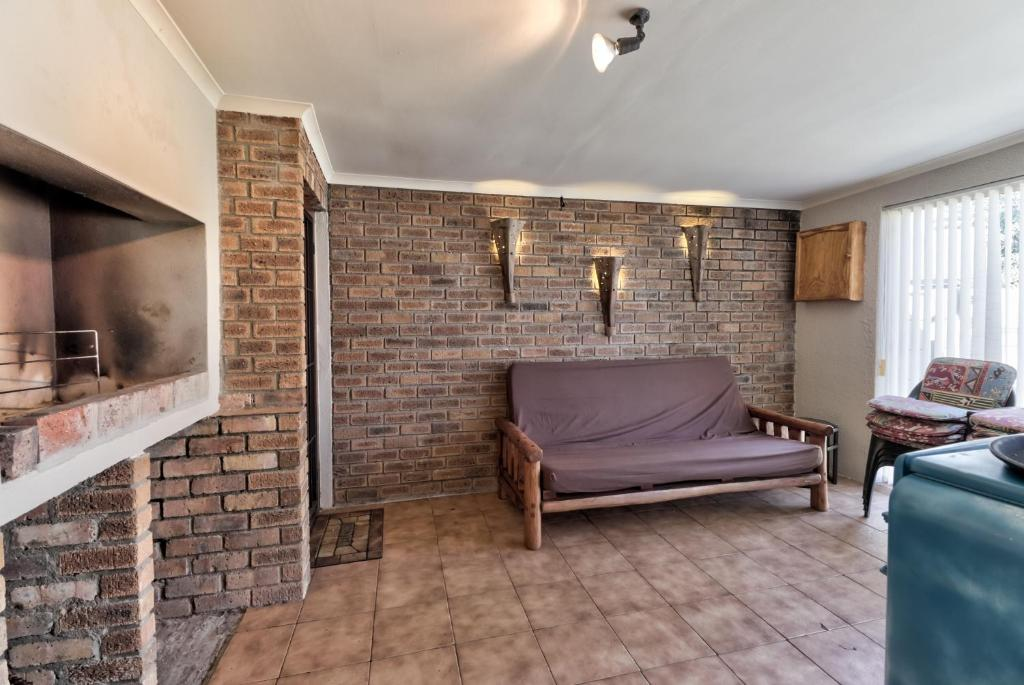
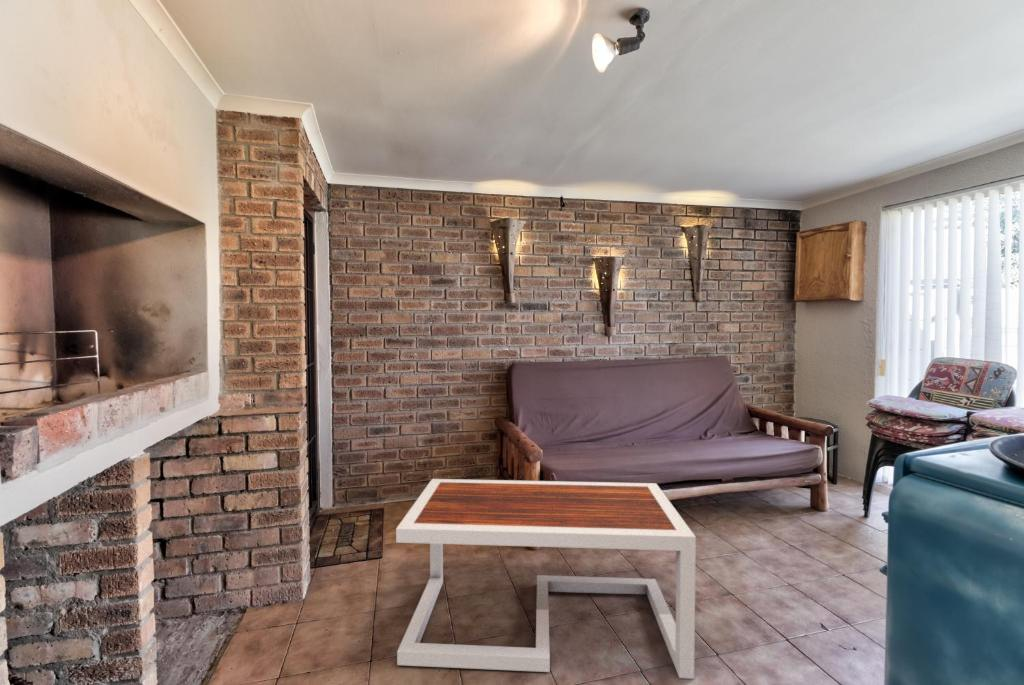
+ coffee table [395,478,697,680]
